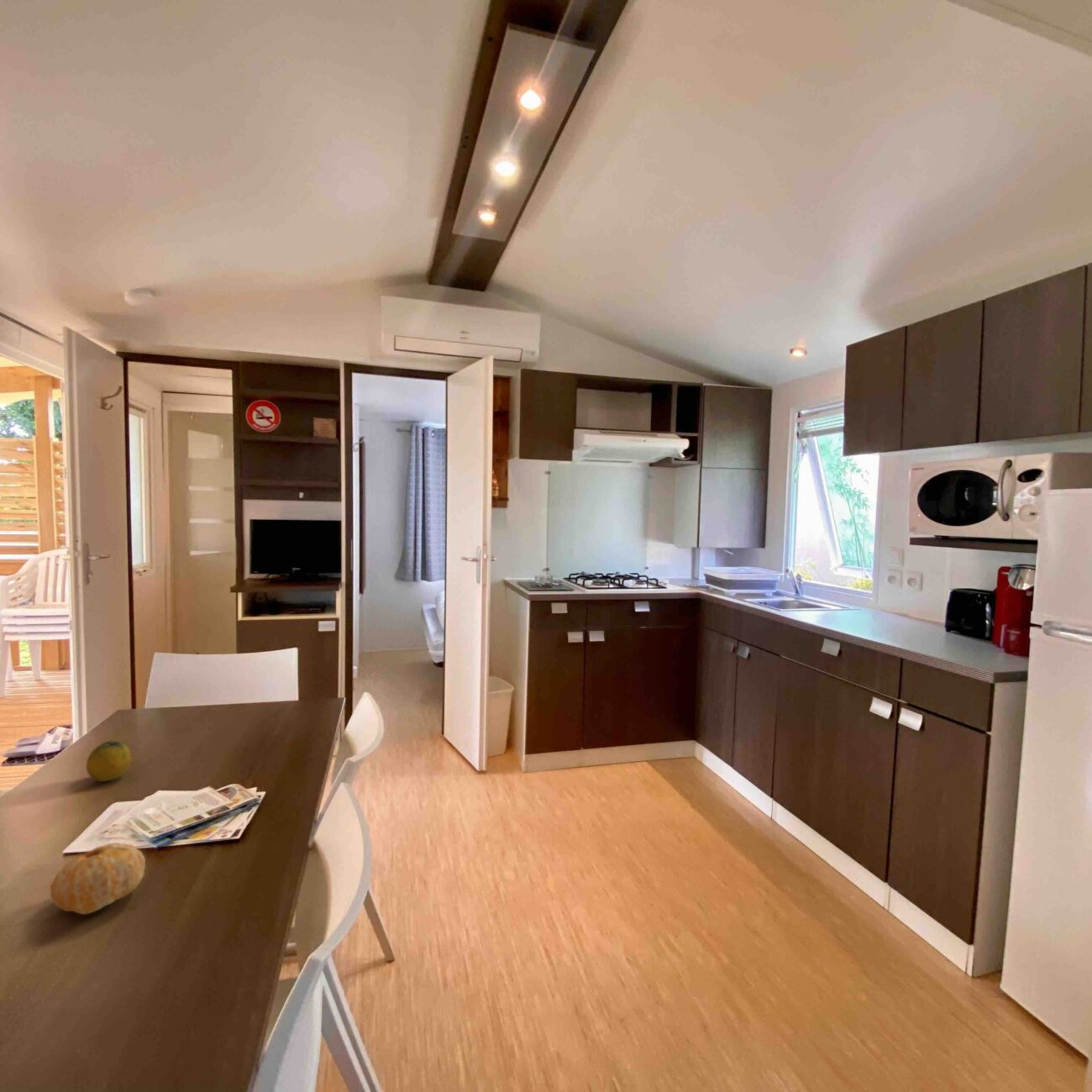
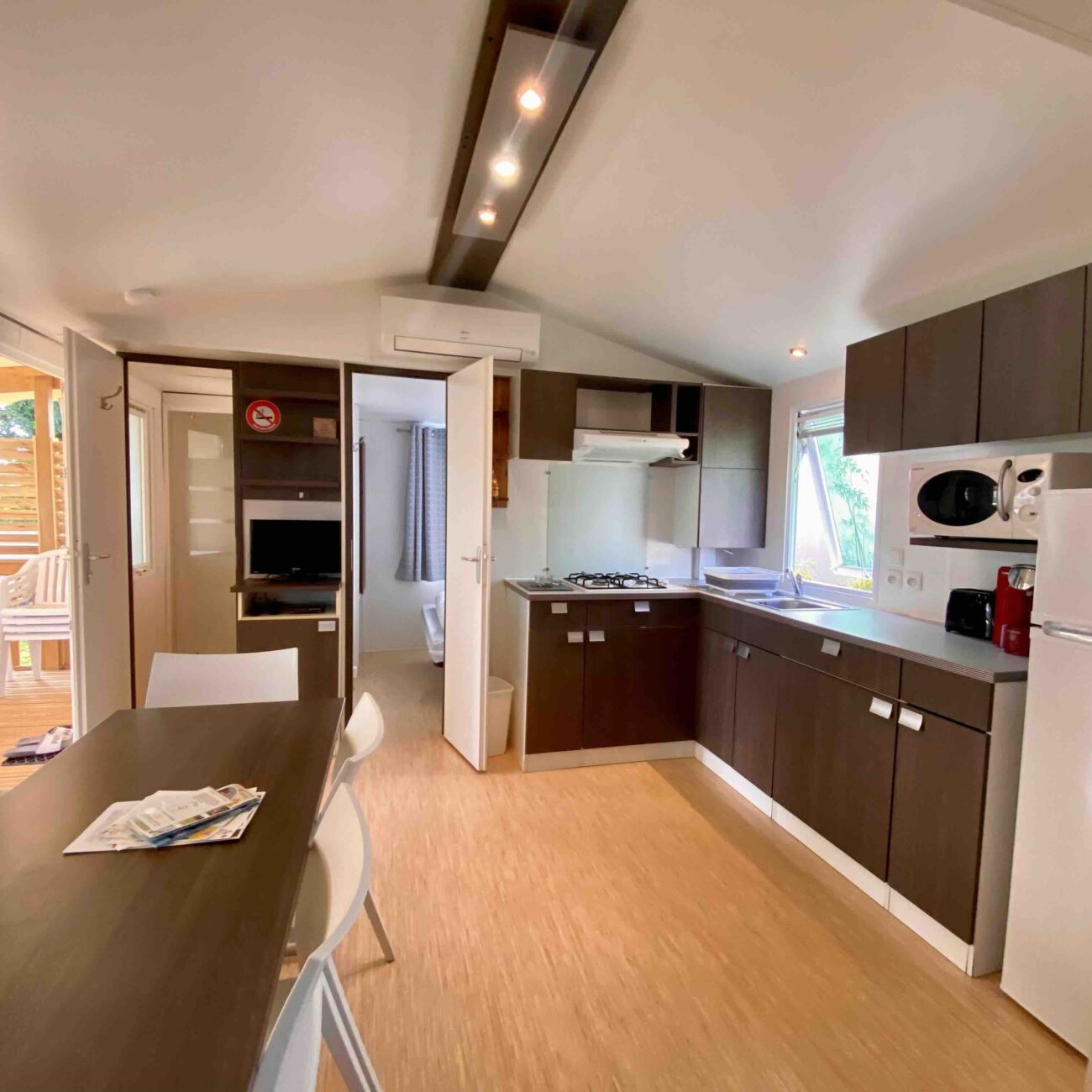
- fruit [86,740,132,782]
- fruit [50,842,146,916]
